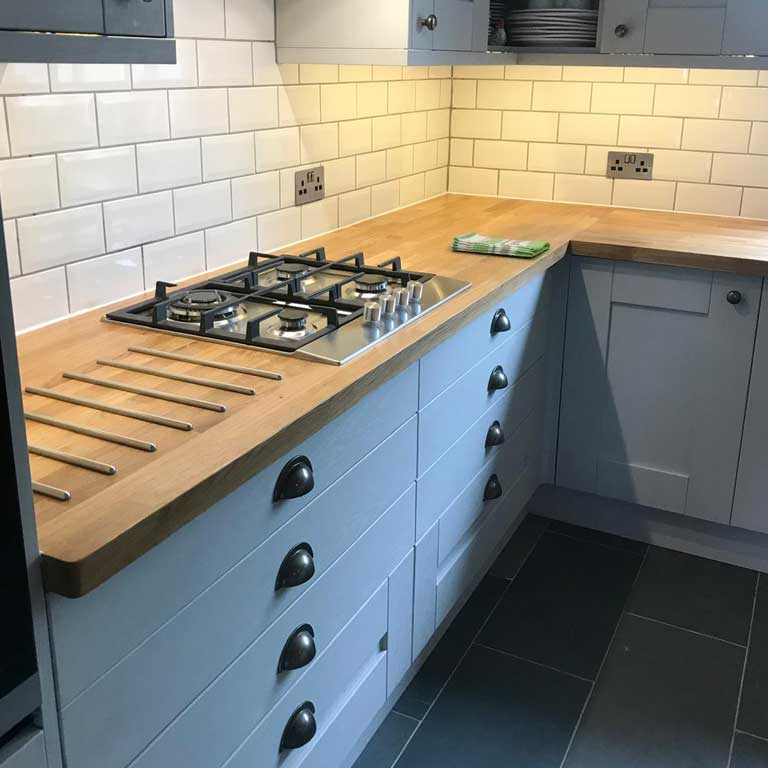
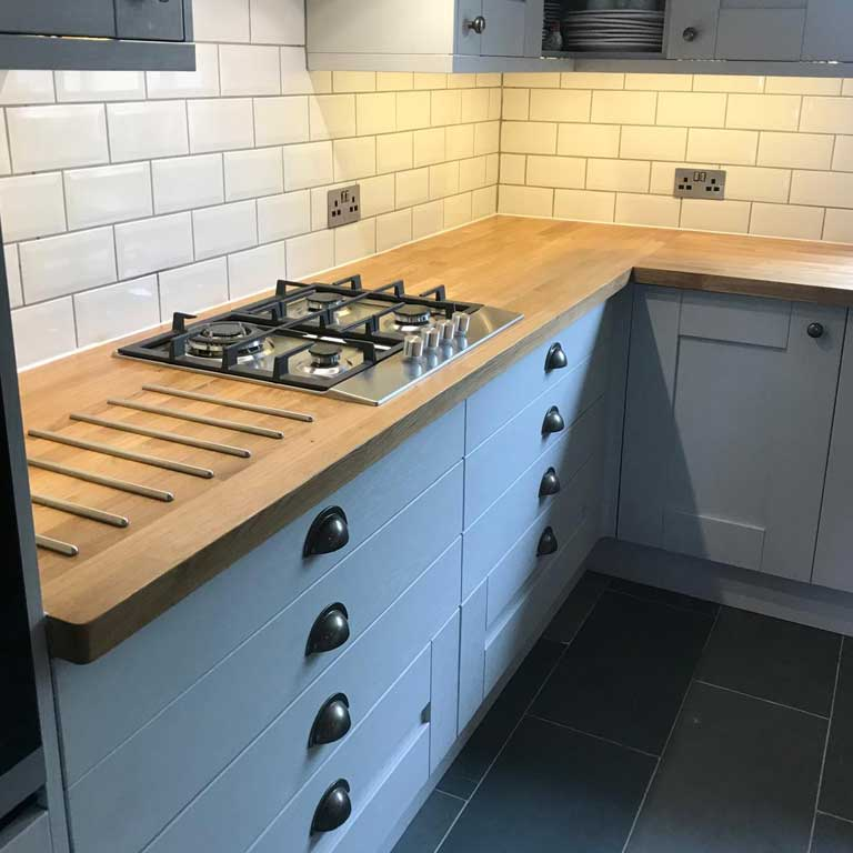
- dish towel [450,231,551,258]
